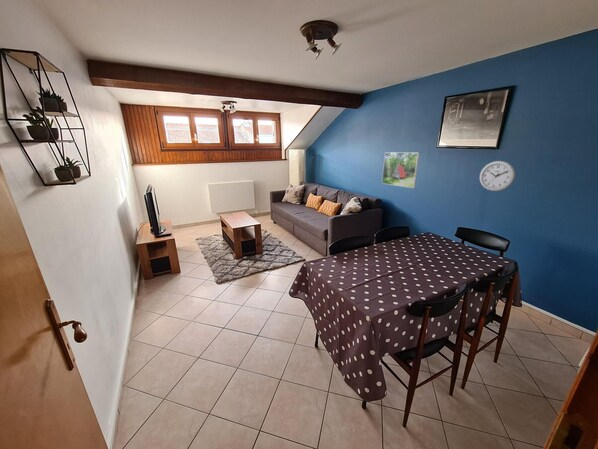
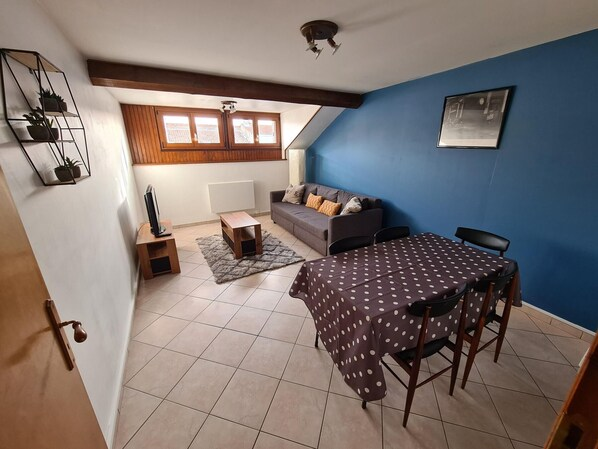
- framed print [381,151,420,189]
- wall clock [478,160,516,192]
